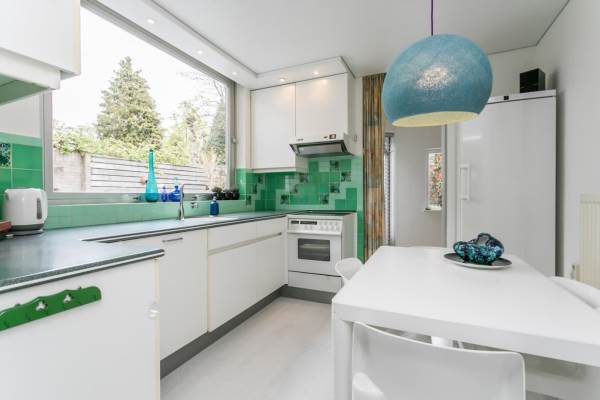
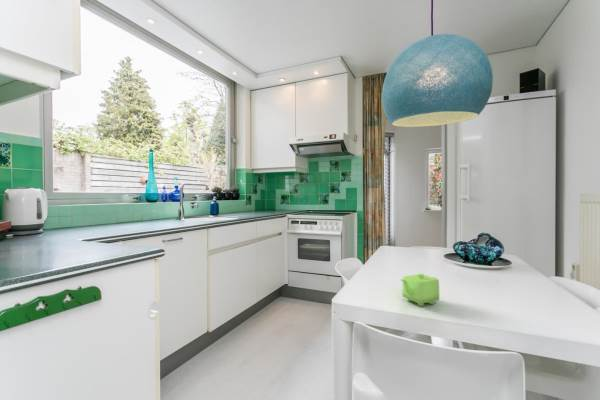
+ teapot [400,272,440,307]
